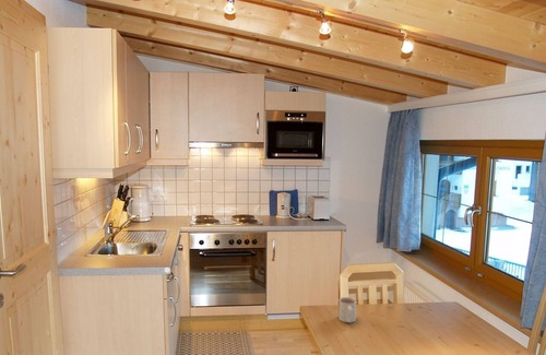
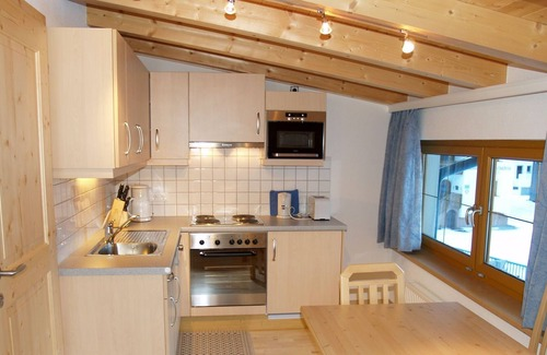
- mug [337,296,357,323]
